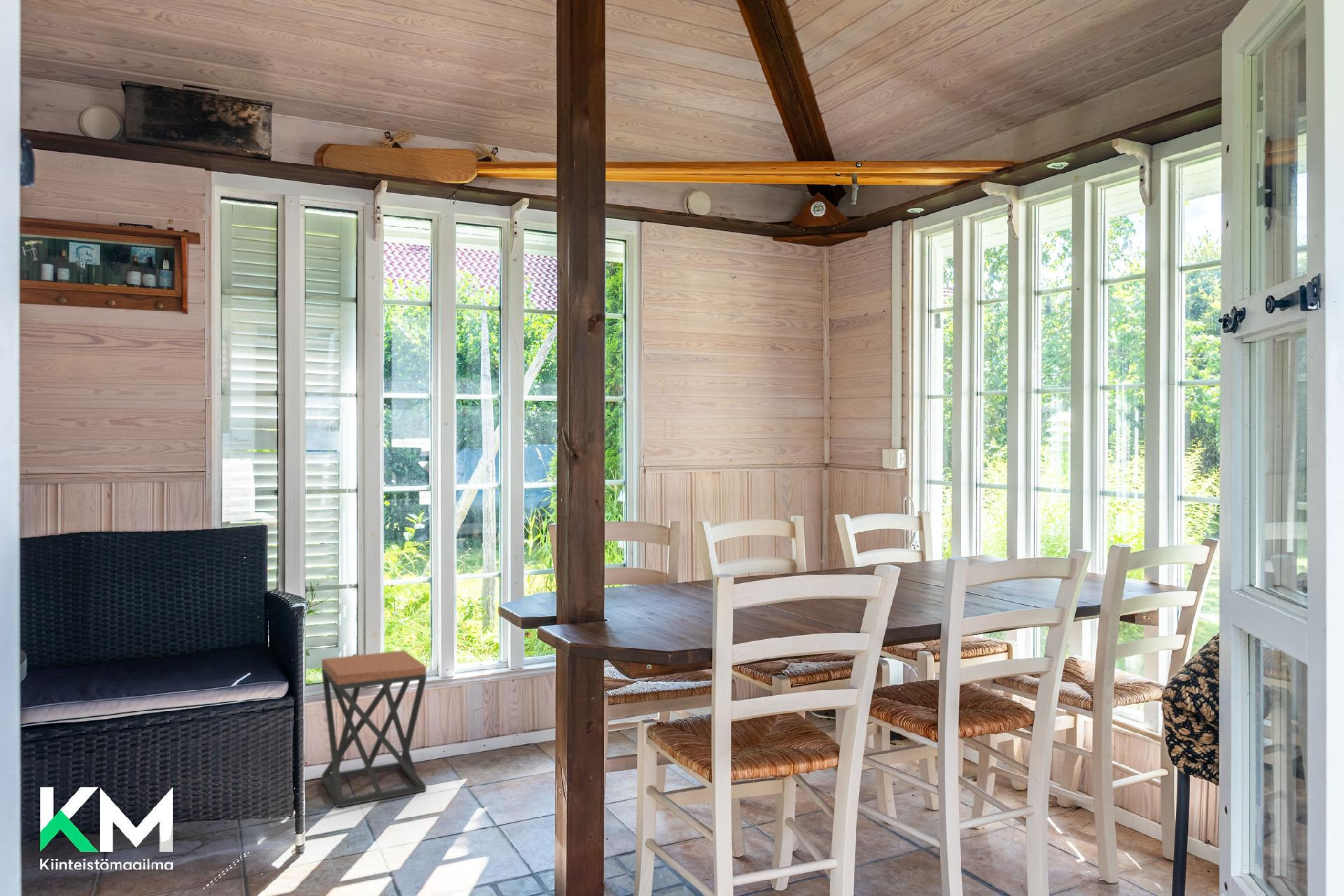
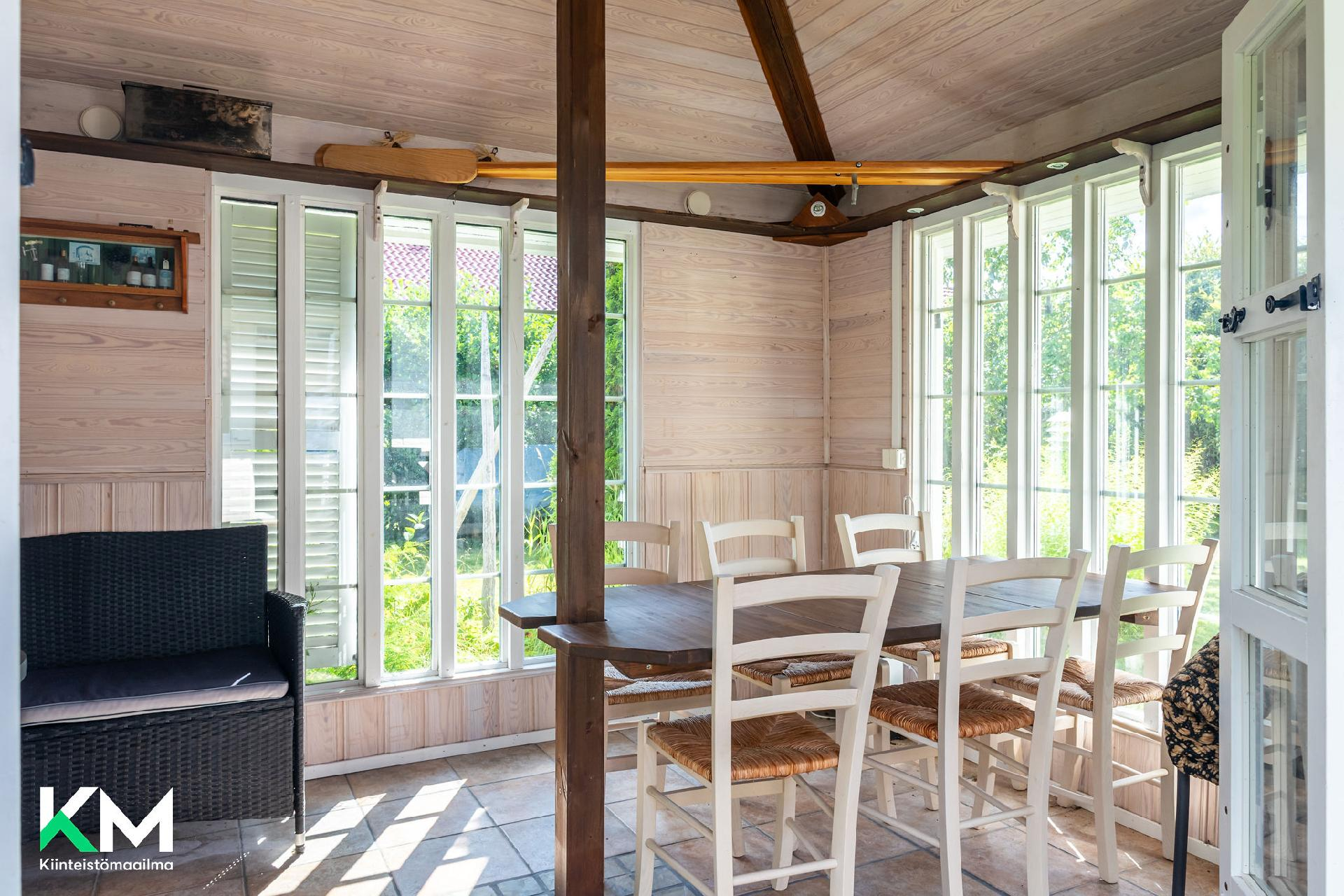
- stool [321,650,427,808]
